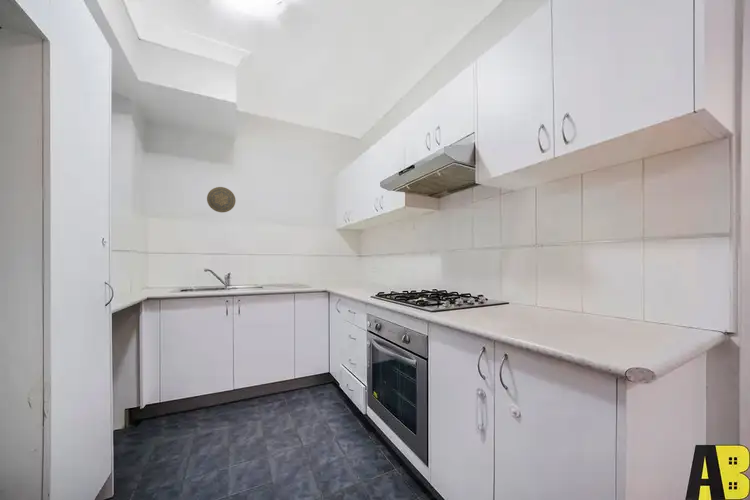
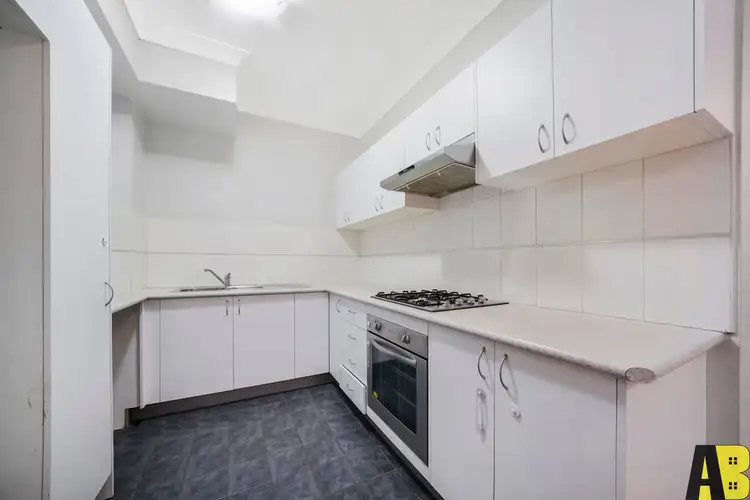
- decorative plate [206,186,237,213]
